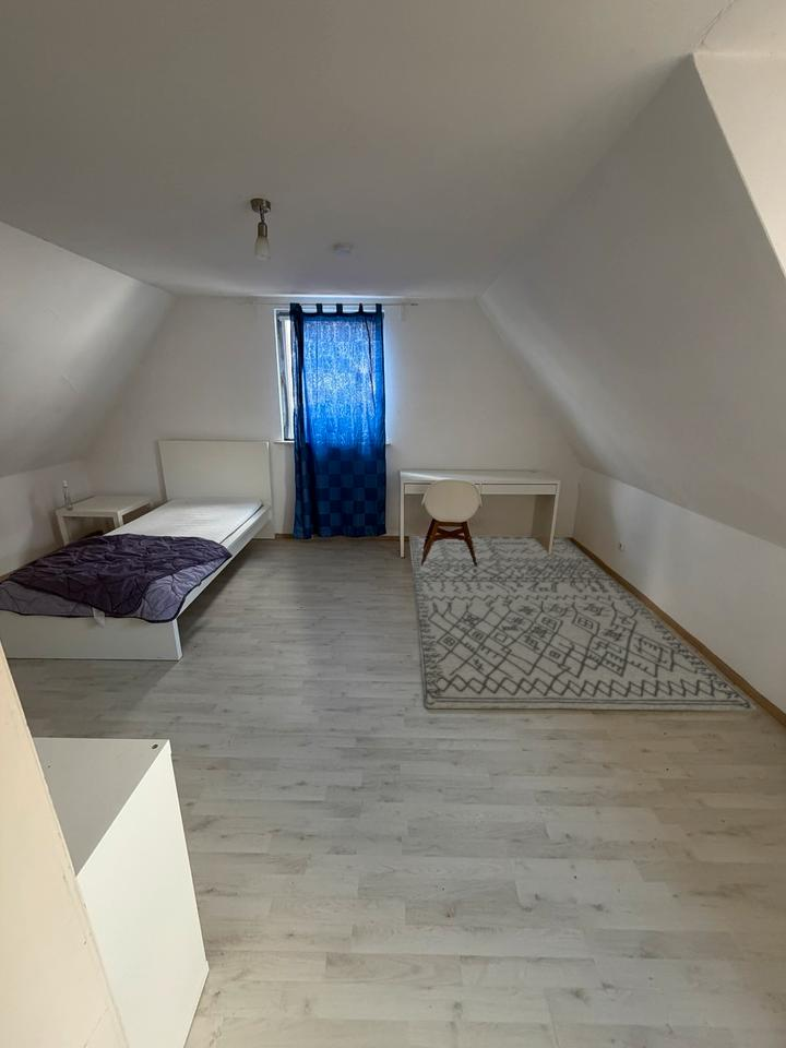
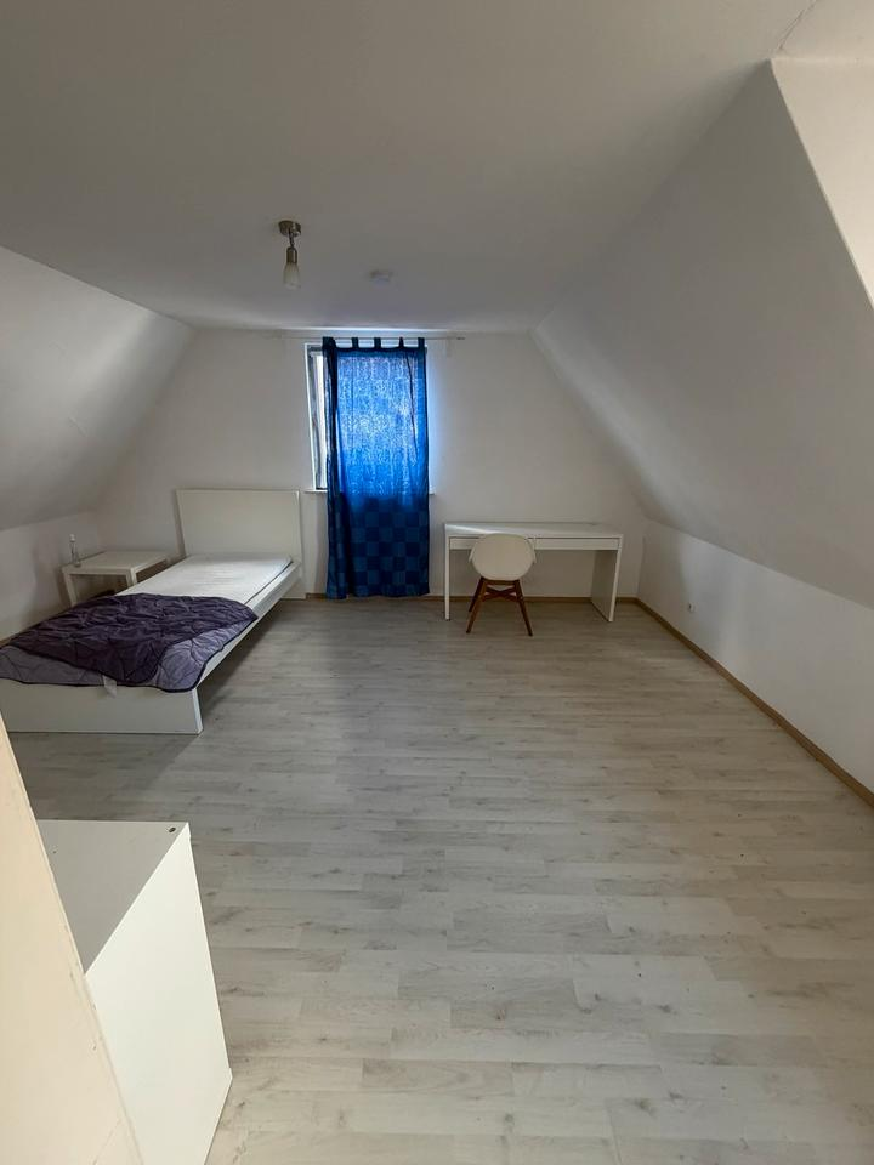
- rug [408,535,758,712]
